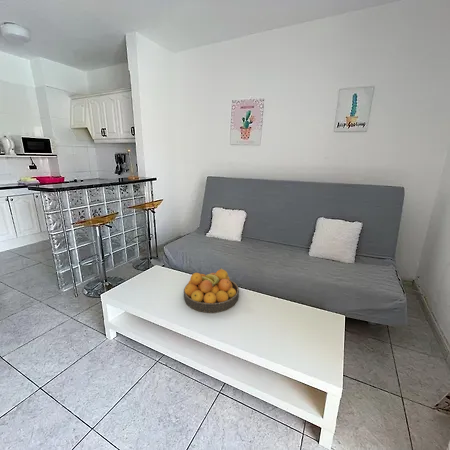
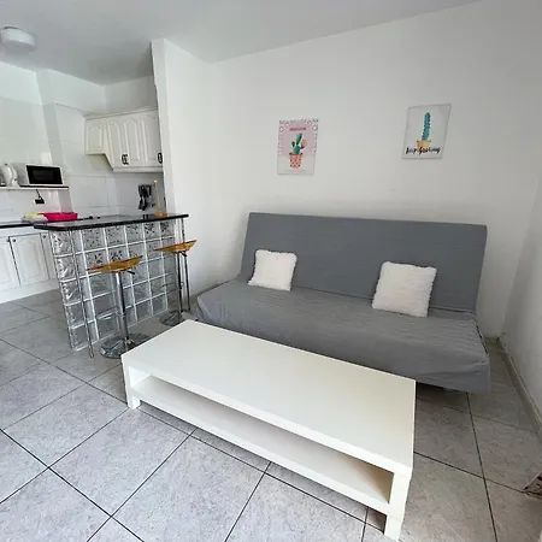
- fruit bowl [183,267,240,314]
